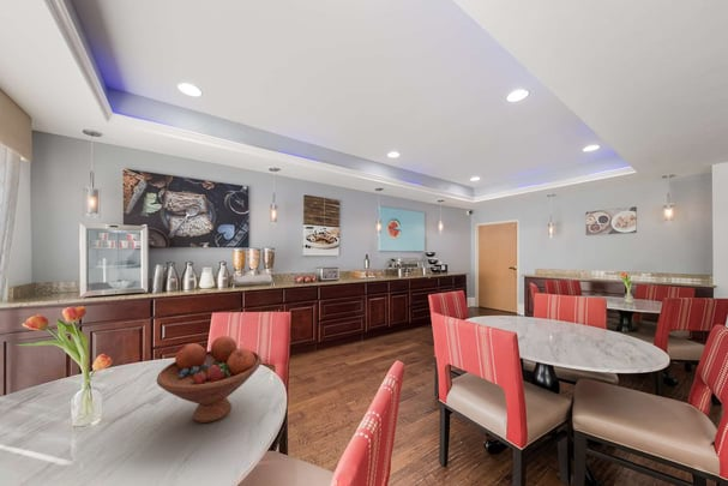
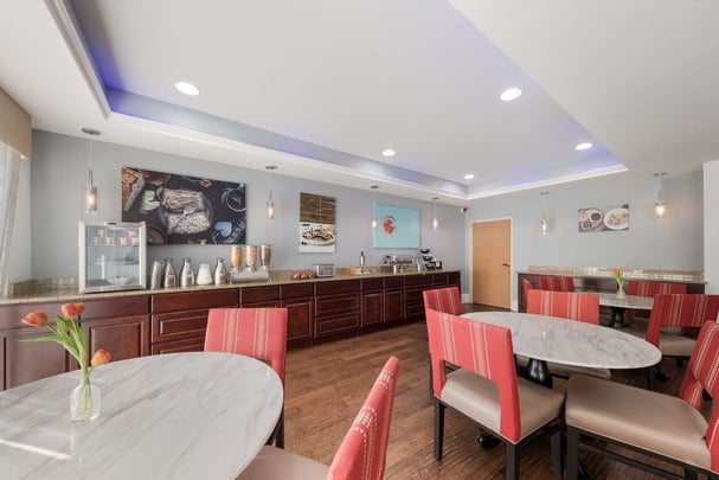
- fruit bowl [156,335,263,424]
